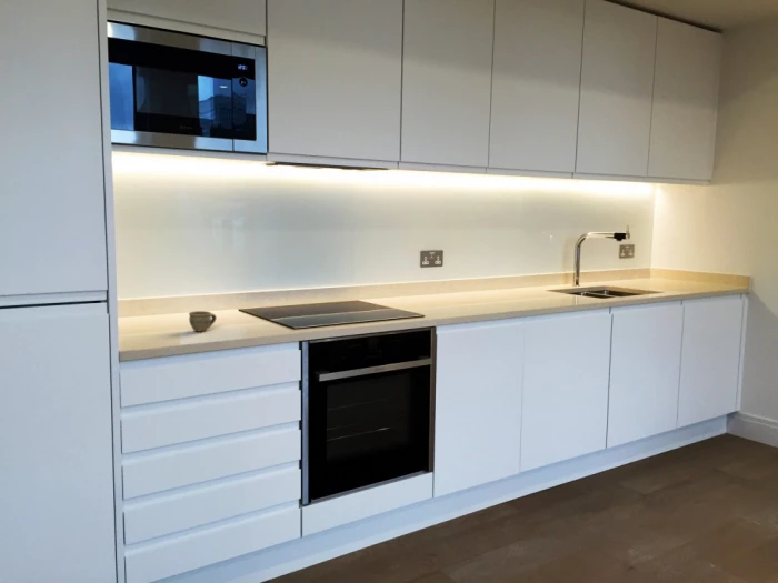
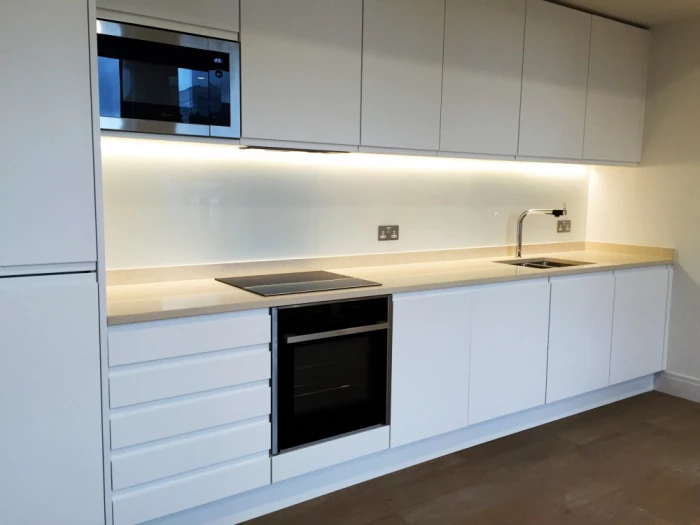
- cup [188,310,218,333]
